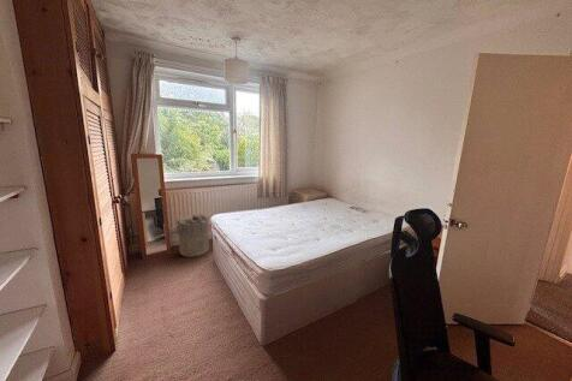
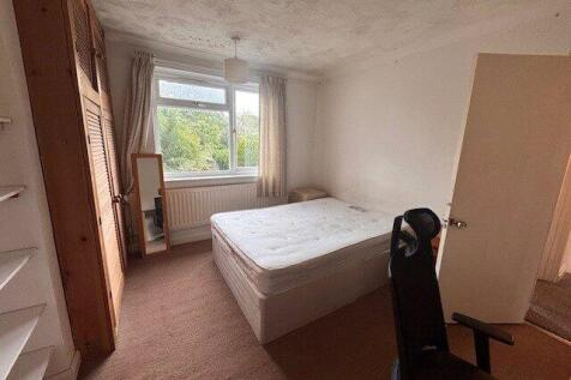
- laundry hamper [174,213,210,258]
